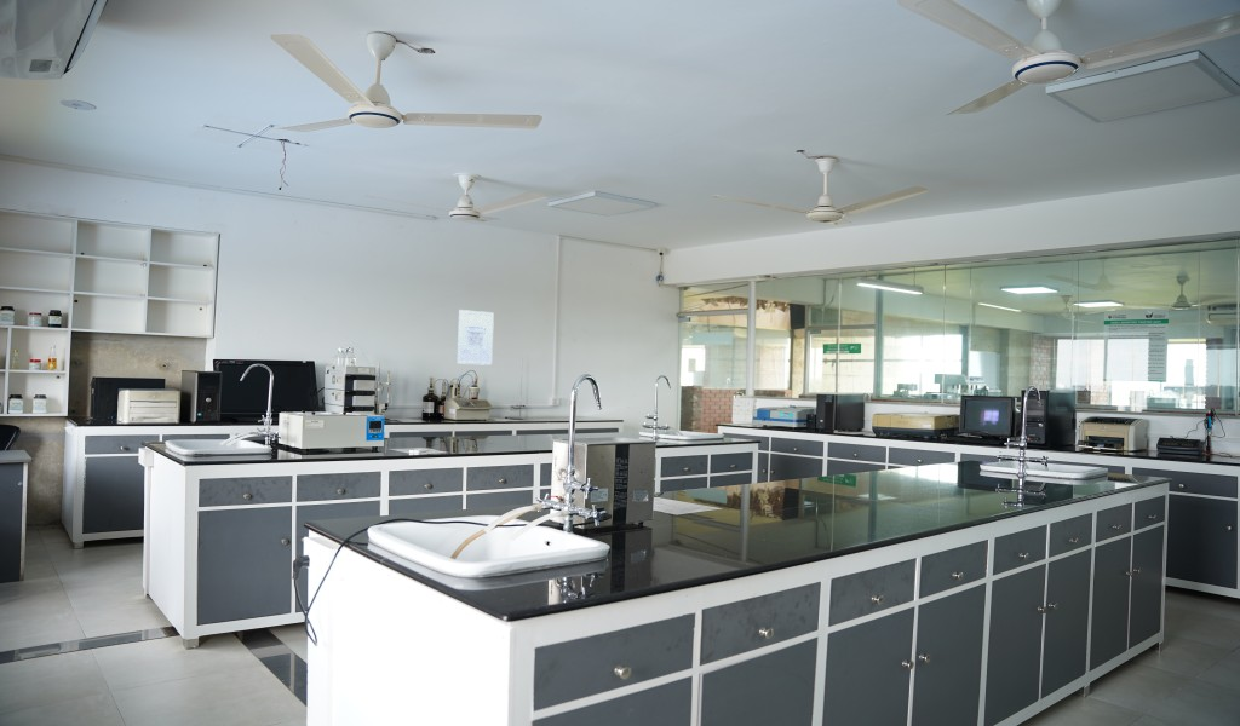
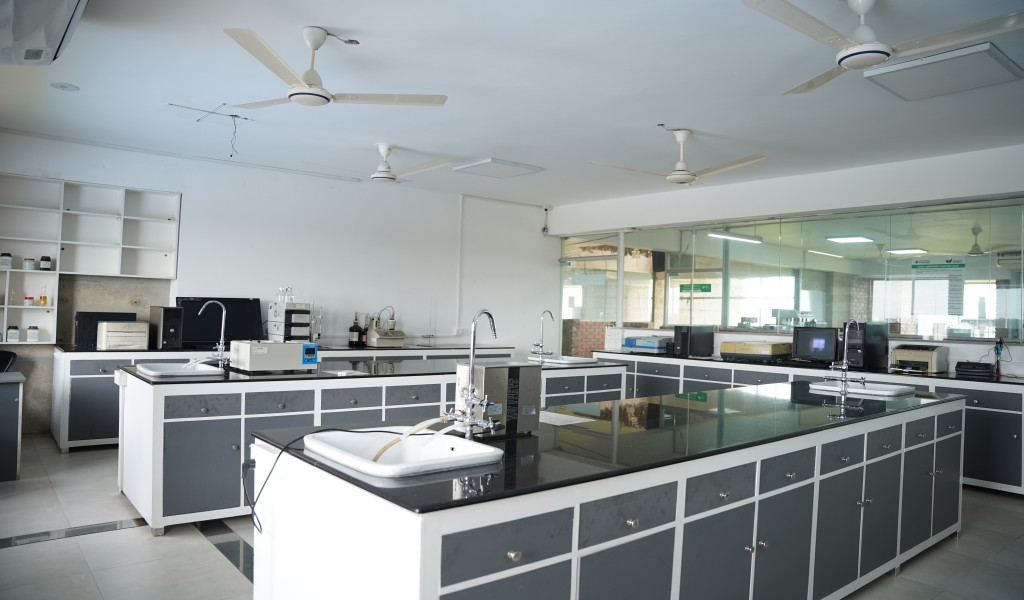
- wall art [455,309,495,367]
